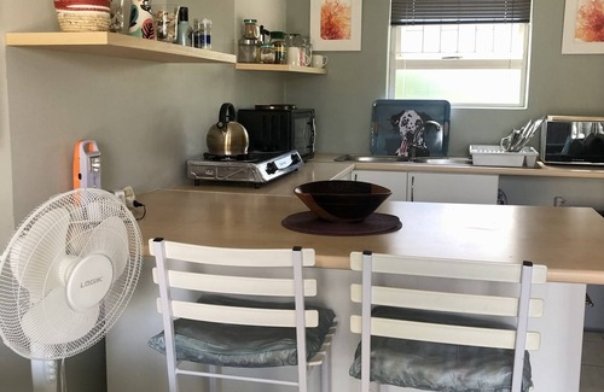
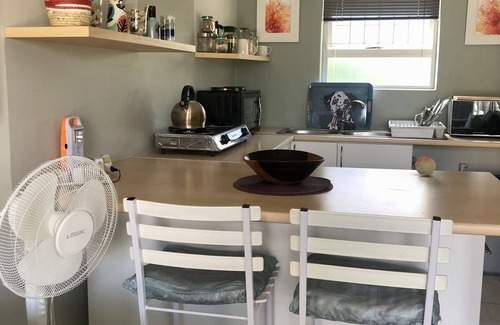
+ fruit [414,156,437,177]
